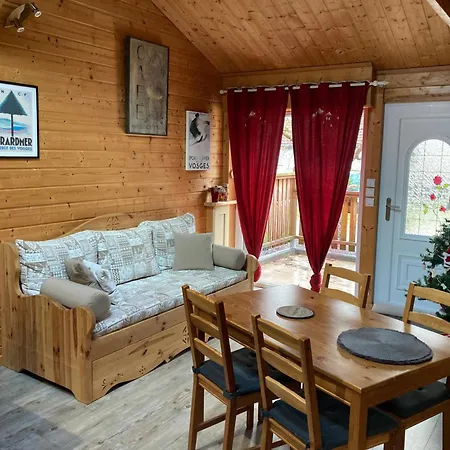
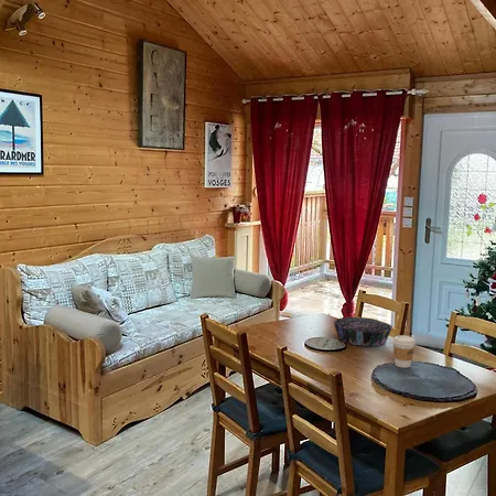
+ decorative bowl [332,316,393,347]
+ coffee cup [392,334,417,369]
